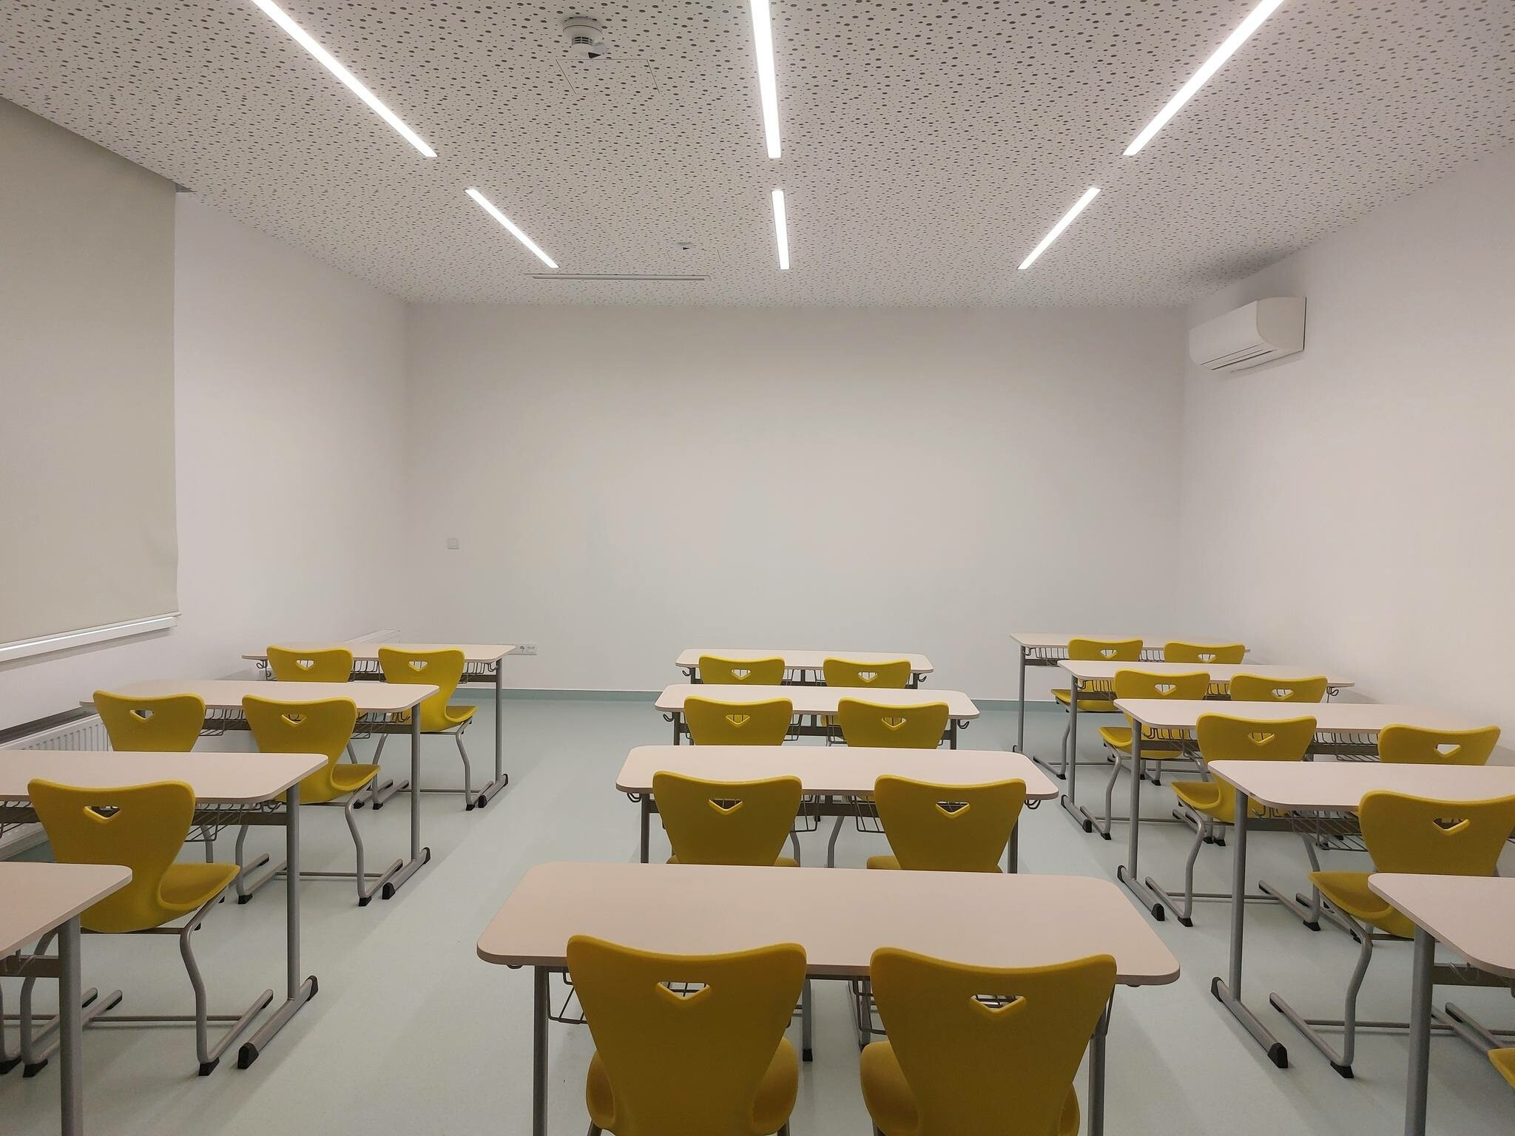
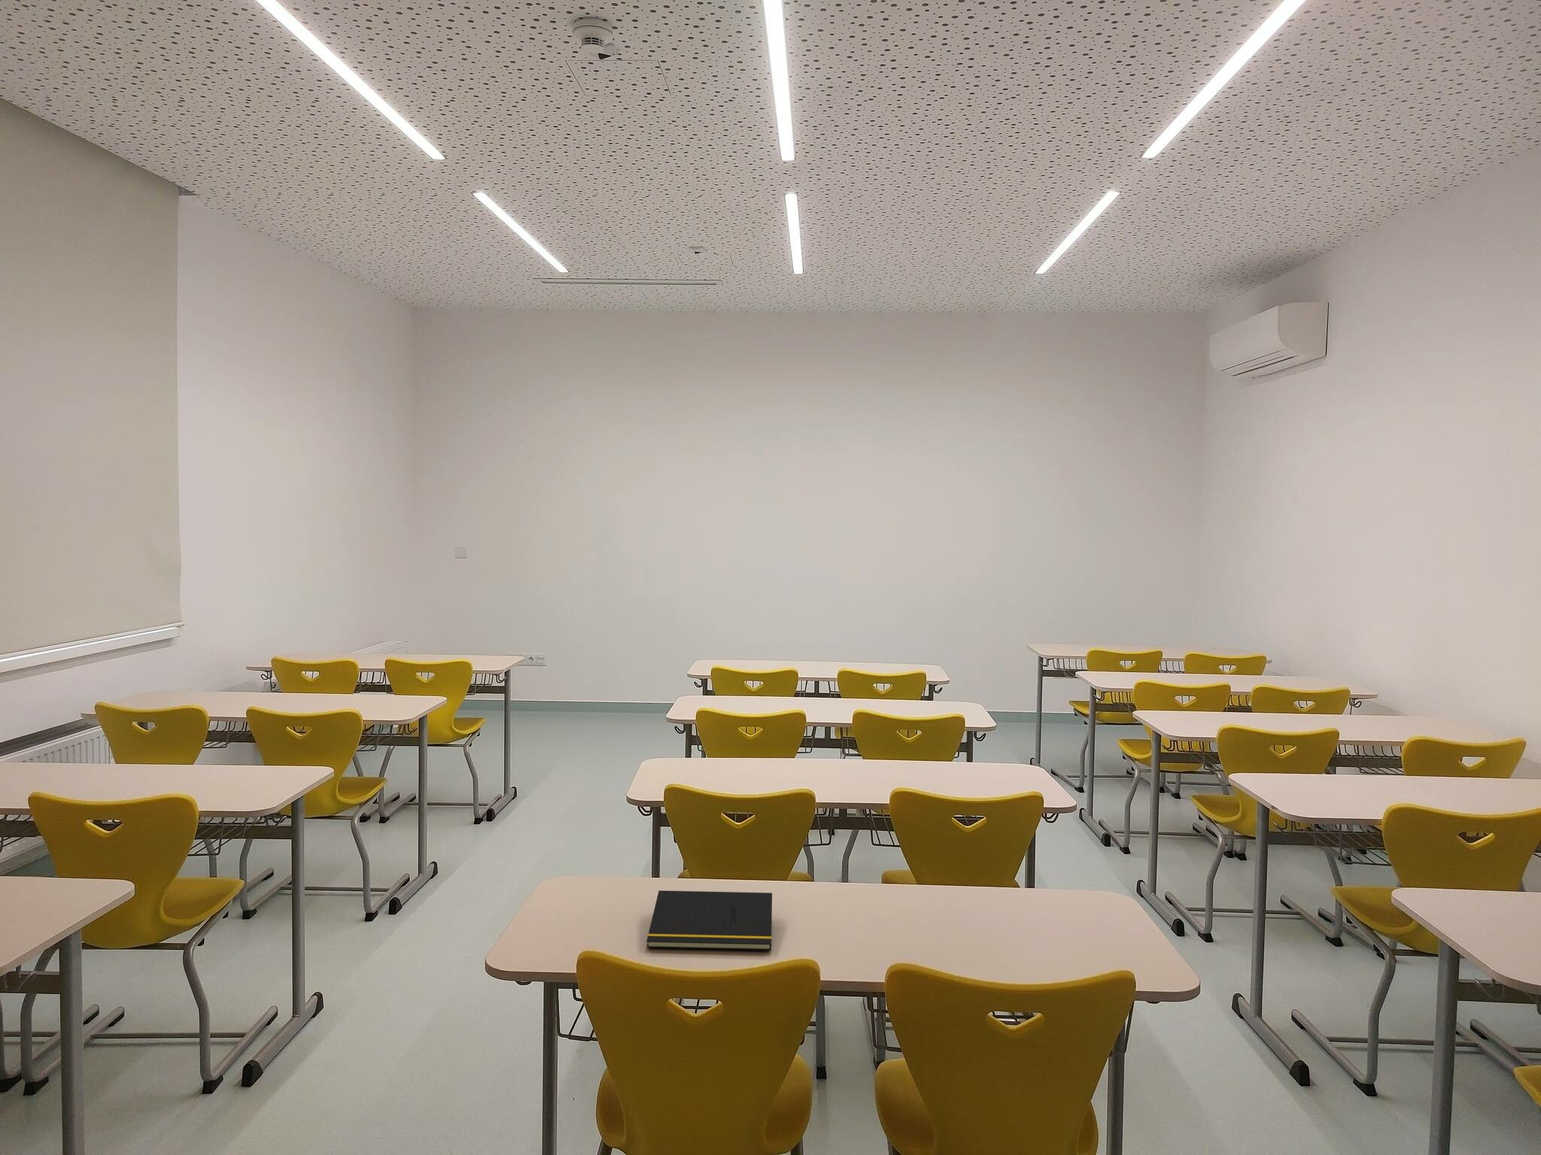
+ notepad [646,889,773,951]
